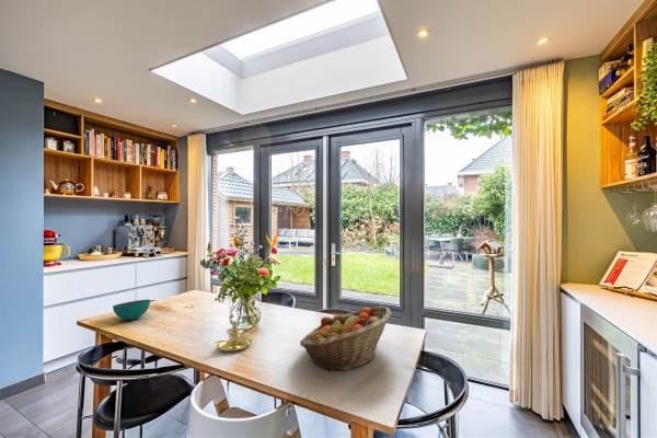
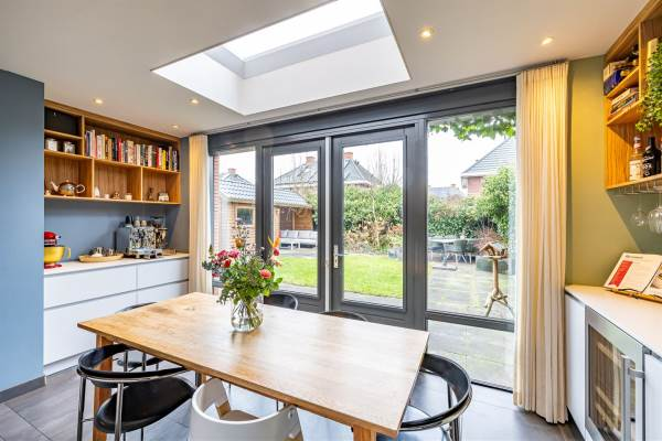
- fruit basket [299,306,392,372]
- candle holder [215,311,253,354]
- bowl [112,299,151,321]
